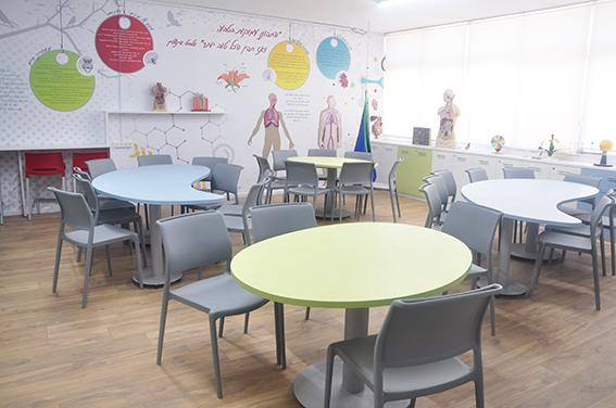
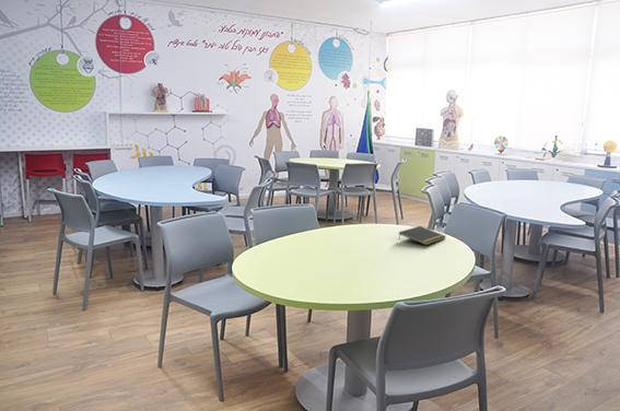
+ notepad [398,225,446,246]
